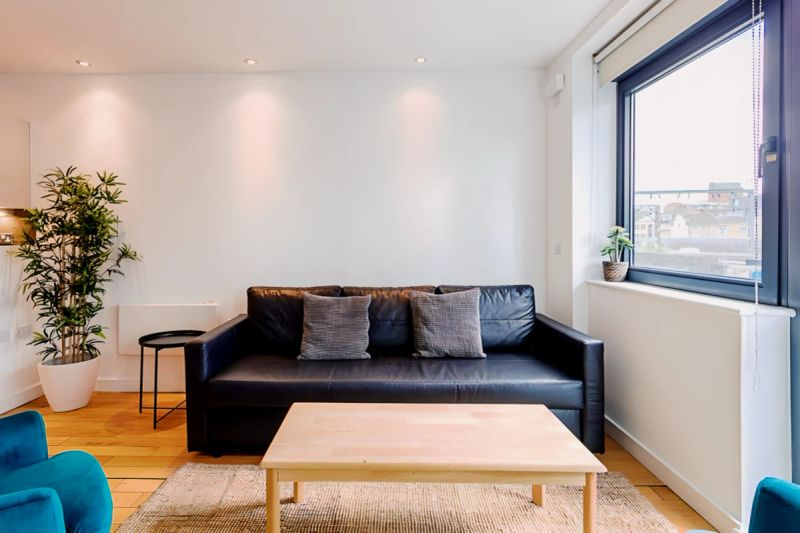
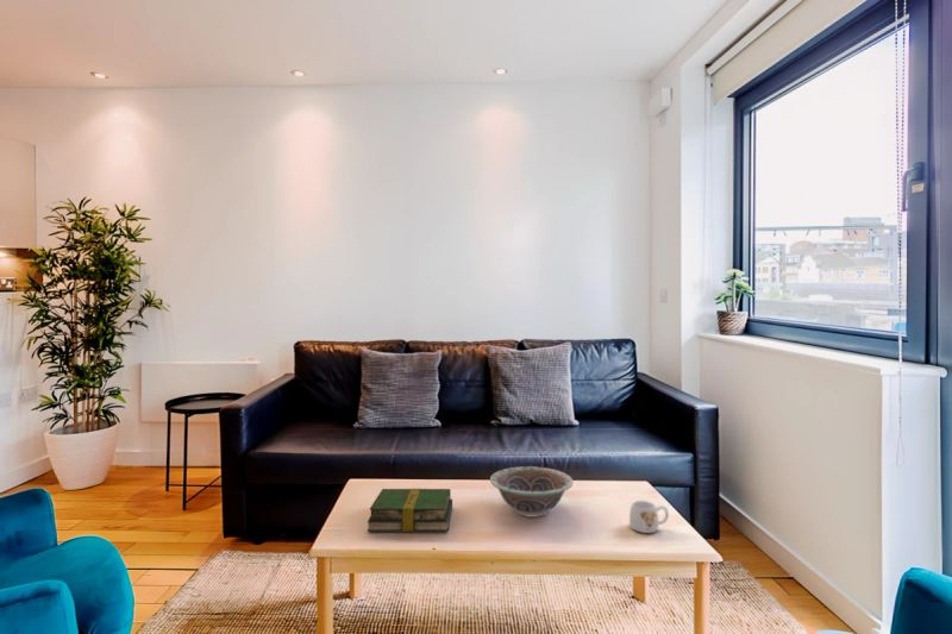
+ mug [628,500,670,534]
+ book [367,488,453,533]
+ decorative bowl [489,465,575,517]
